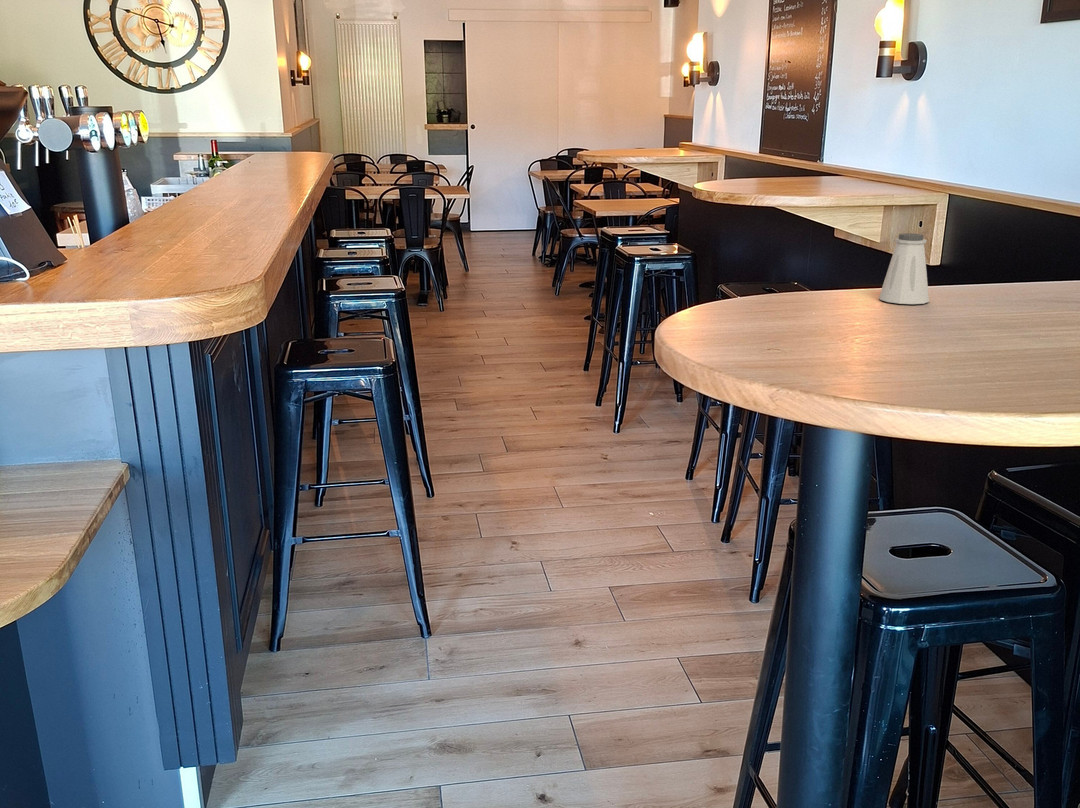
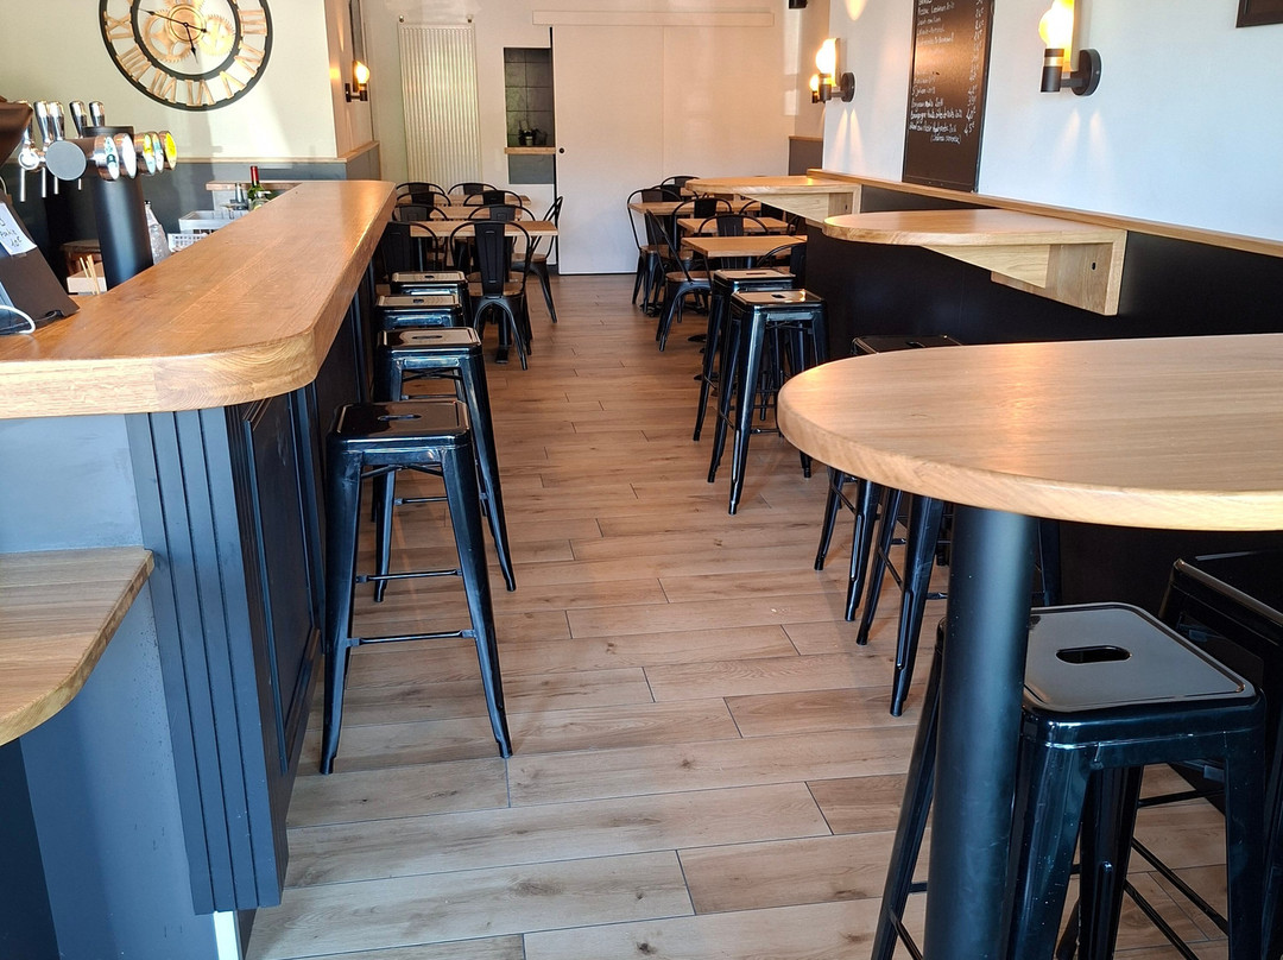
- saltshaker [878,232,930,305]
